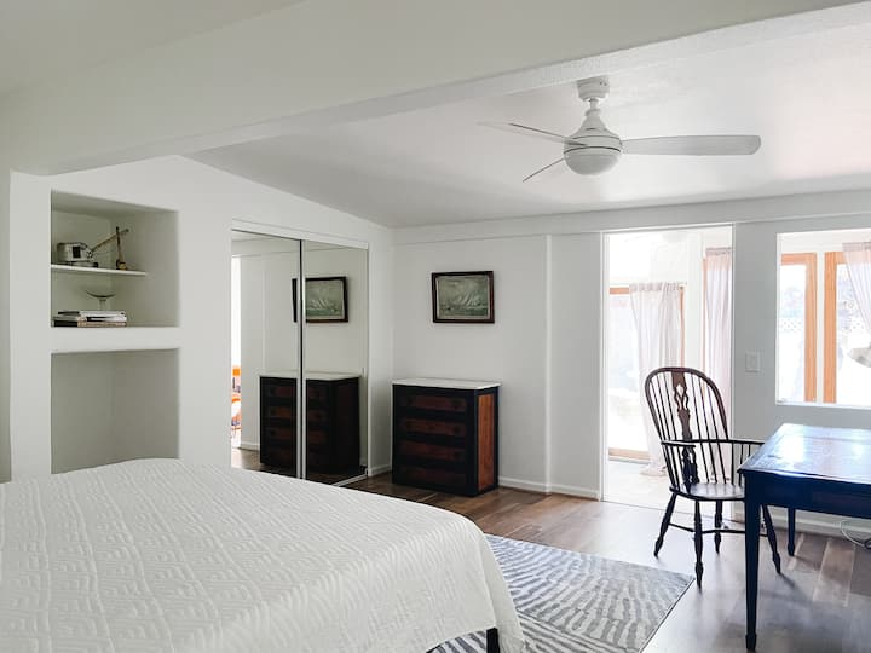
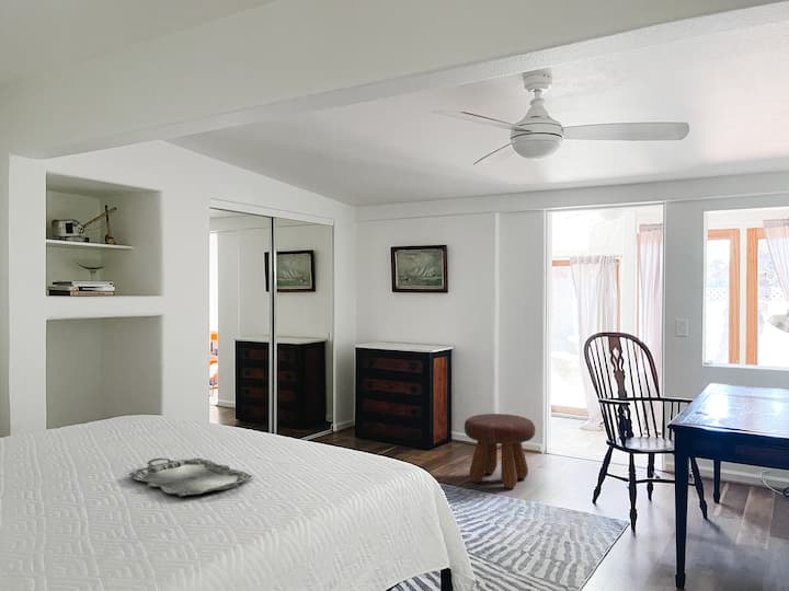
+ serving tray [128,457,253,497]
+ footstool [464,413,536,489]
